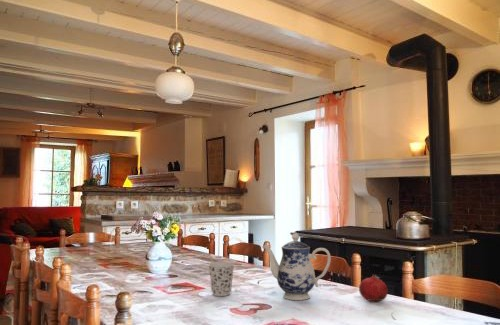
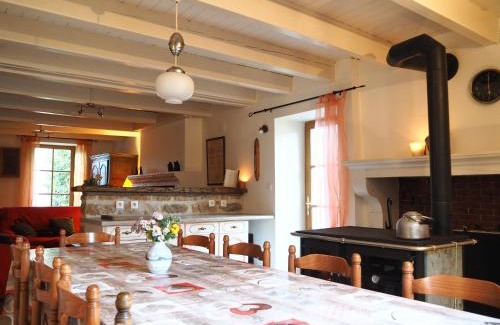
- cup [208,261,235,297]
- fruit [358,273,389,302]
- teapot [261,232,332,301]
